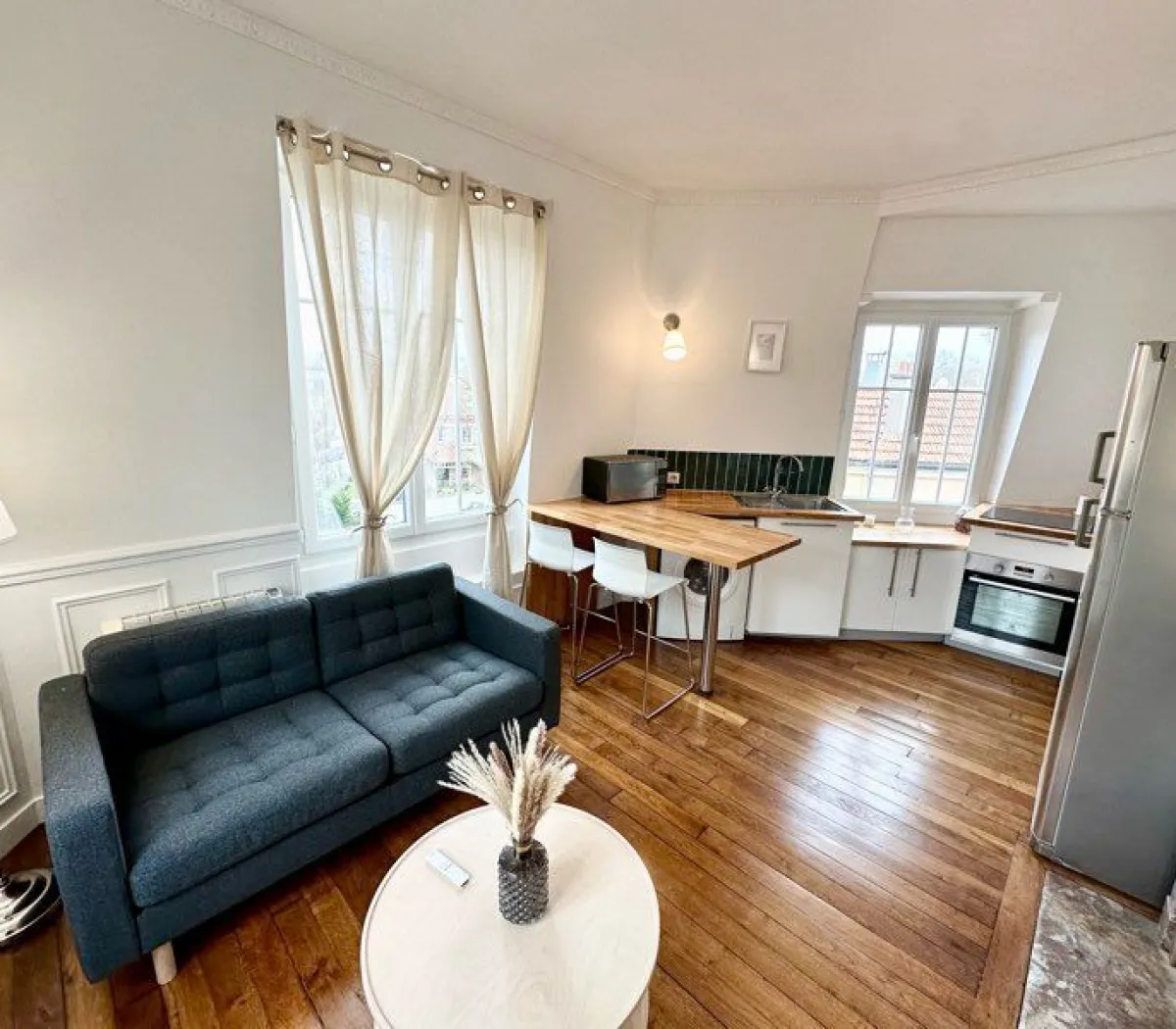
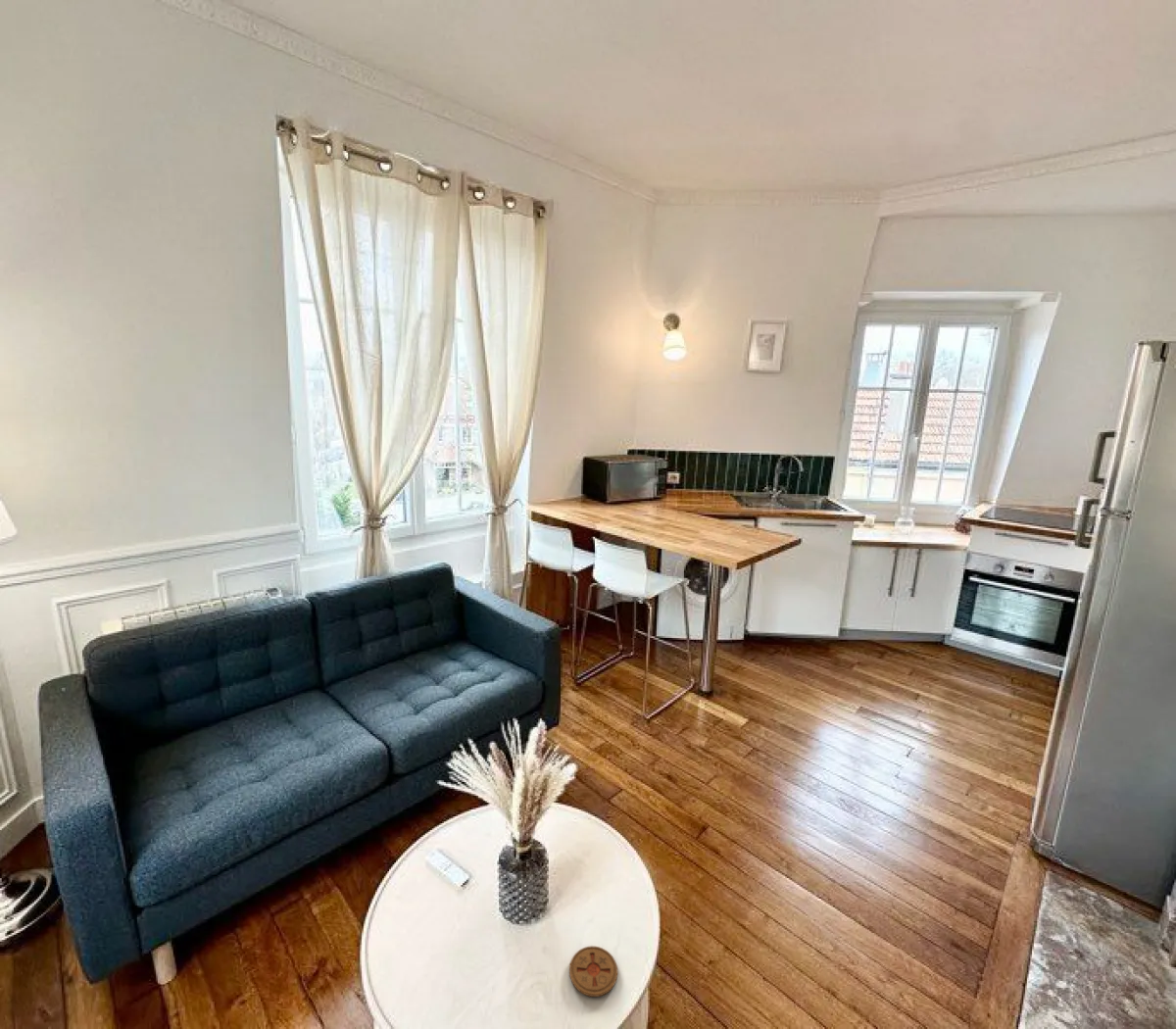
+ coaster [568,945,618,998]
